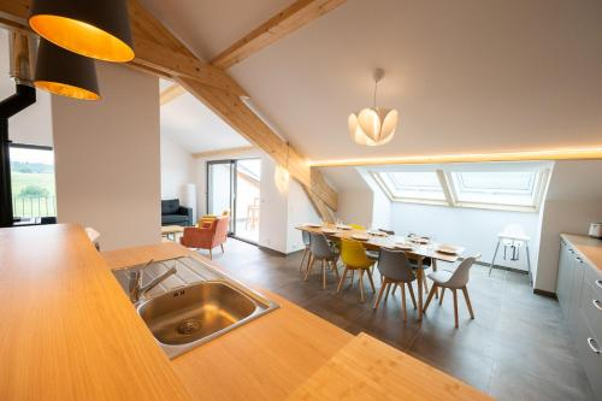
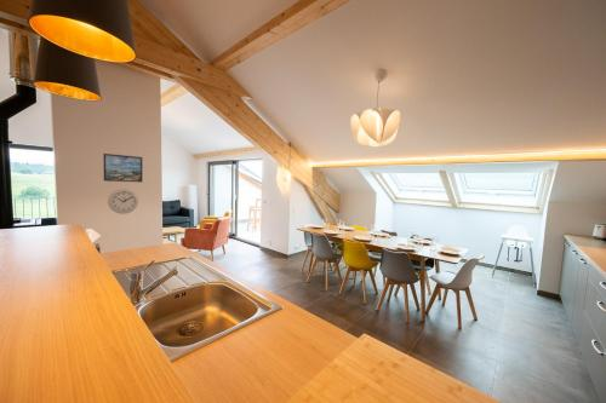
+ wall clock [107,188,139,215]
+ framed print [102,152,143,183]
